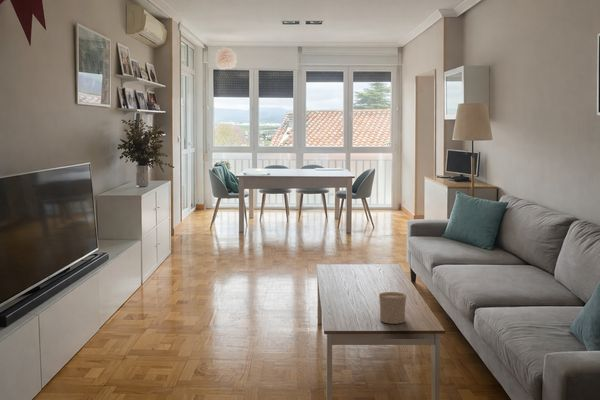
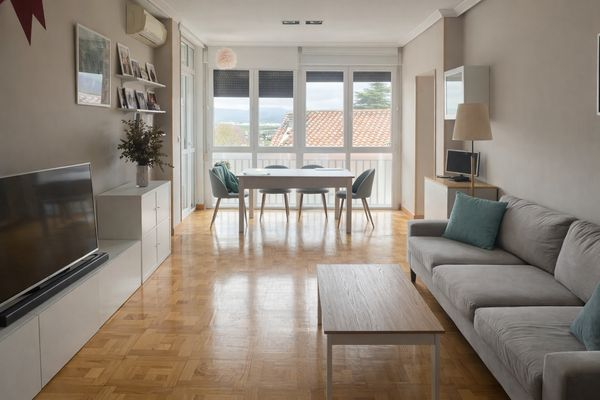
- cup [378,291,407,324]
